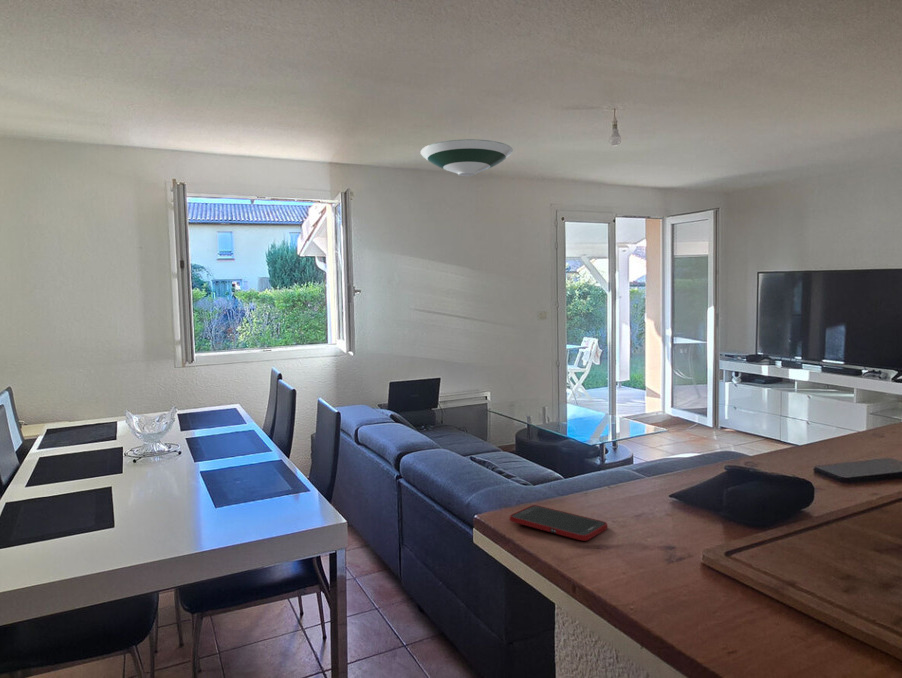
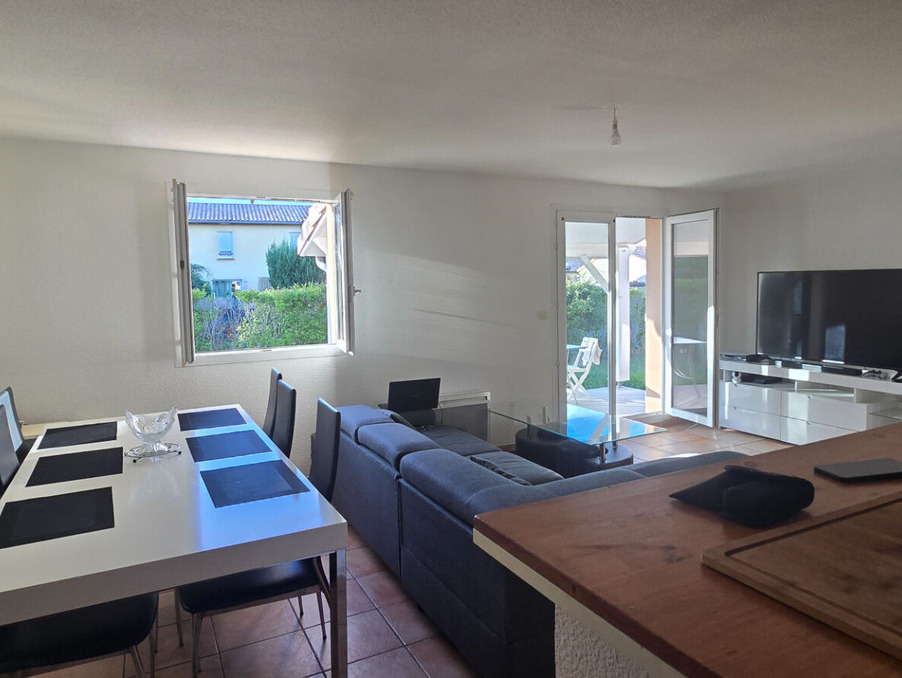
- cell phone [509,504,608,542]
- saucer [419,138,514,177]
